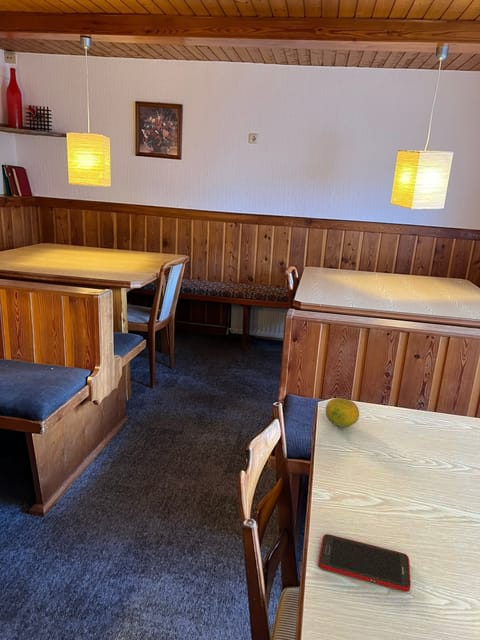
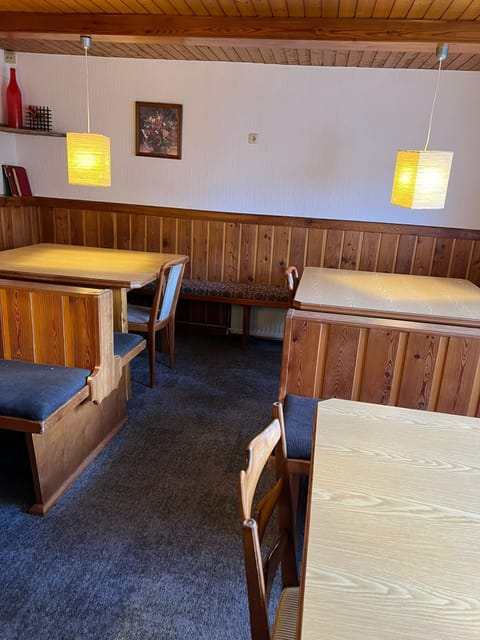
- cell phone [317,533,412,593]
- fruit [325,397,360,428]
